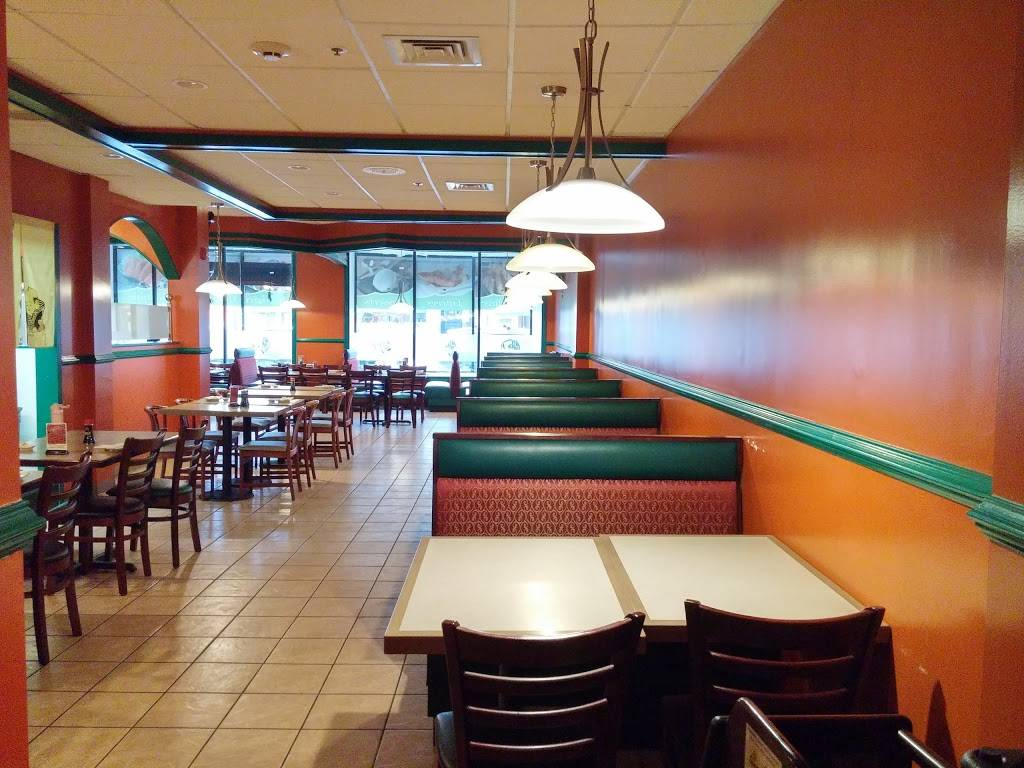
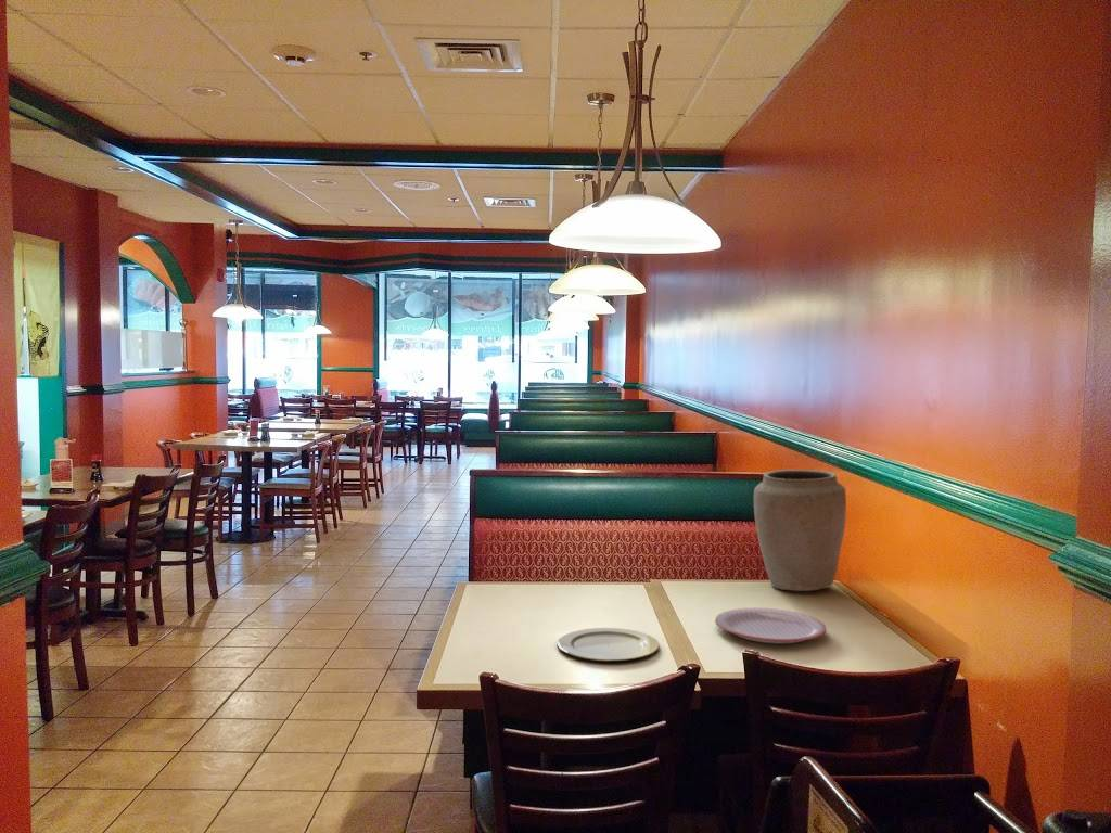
+ plate [557,627,660,662]
+ vase [753,469,847,592]
+ plate [714,607,828,644]
